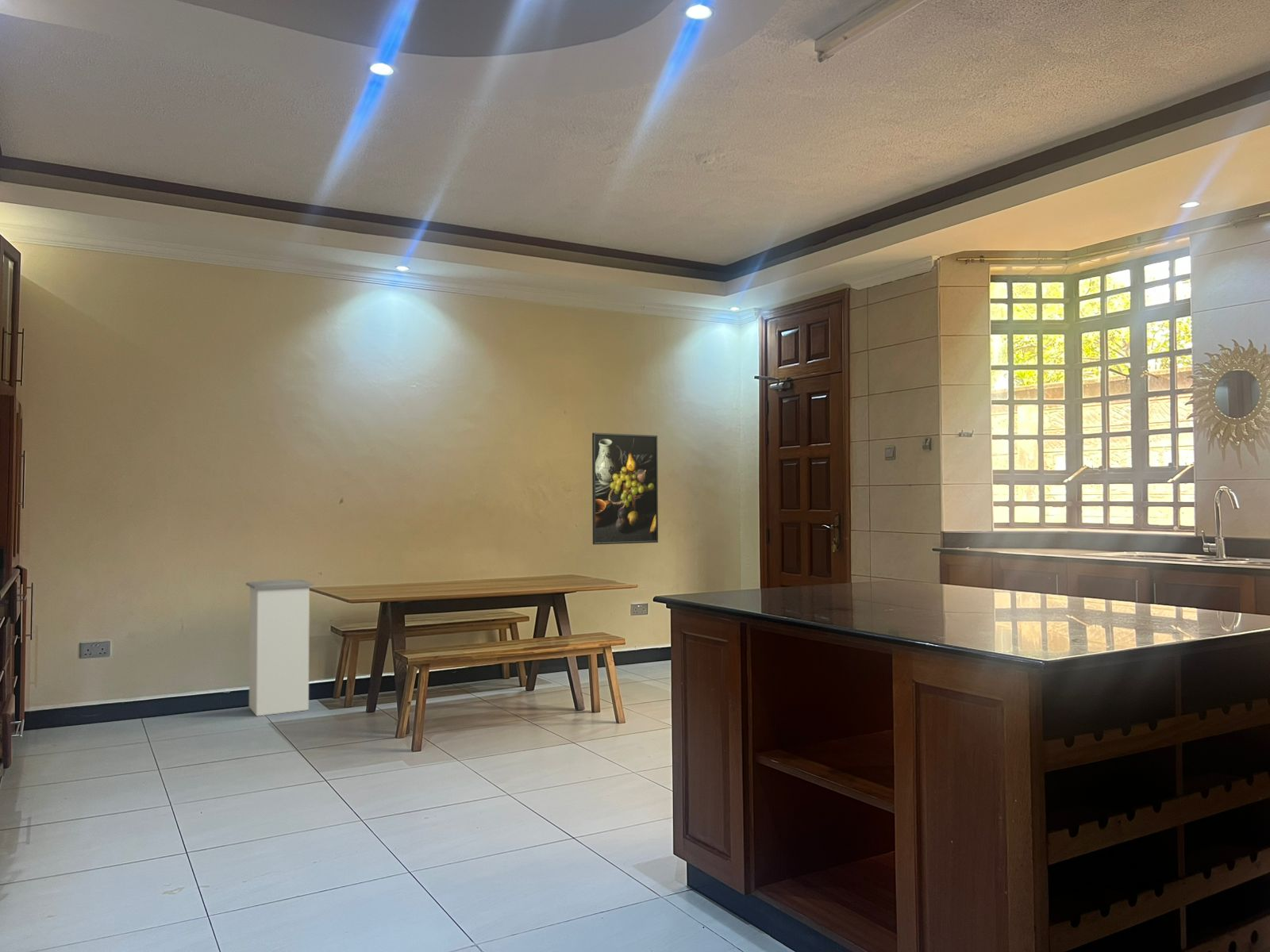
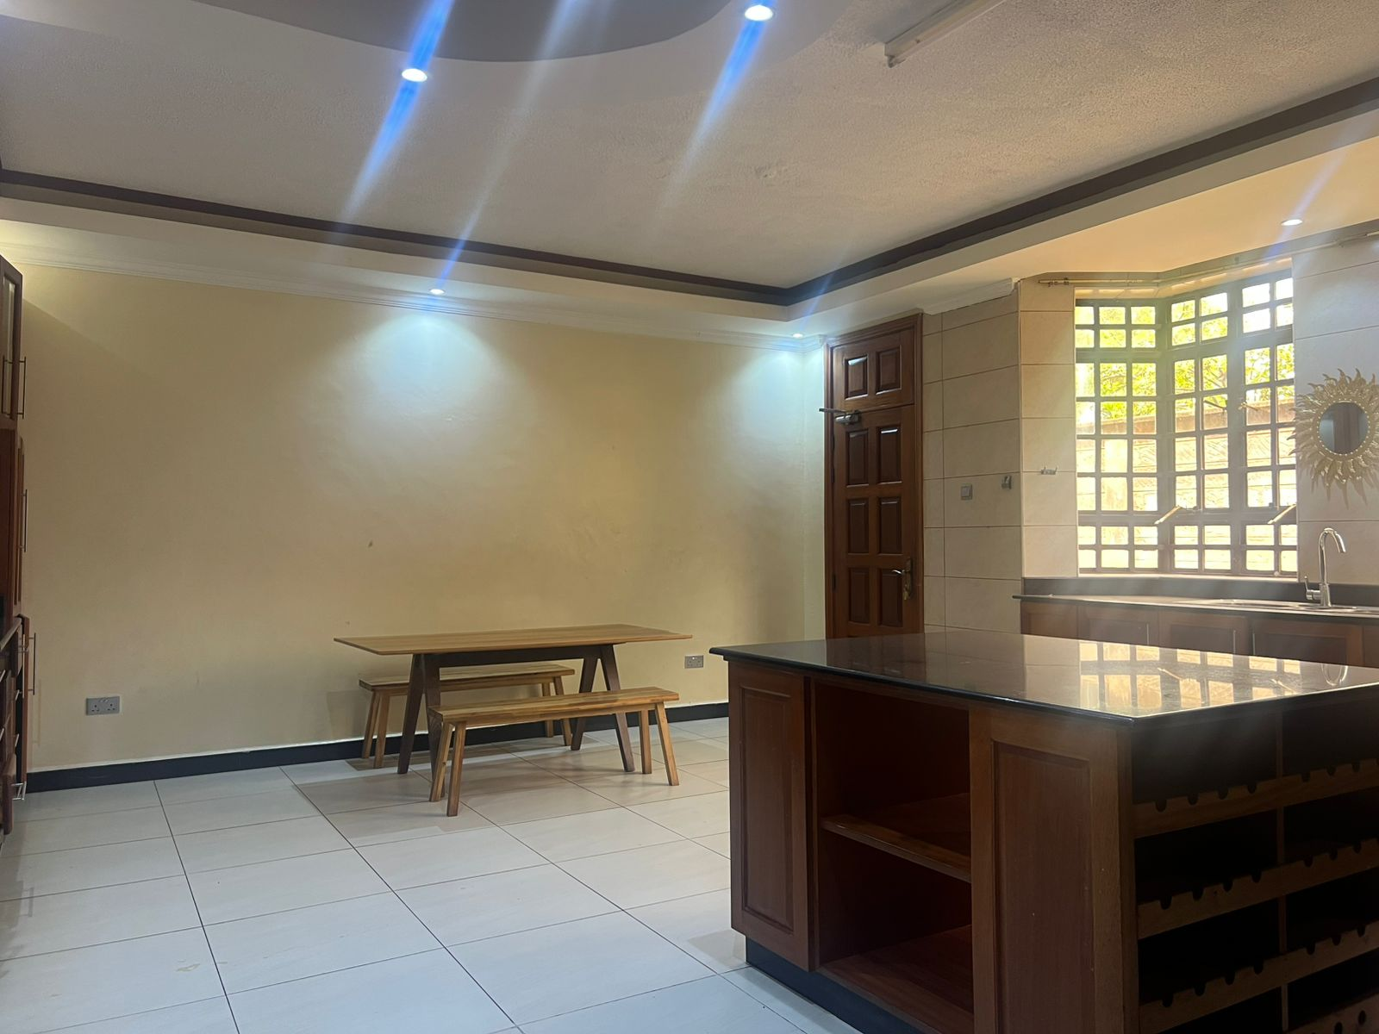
- trash can [245,579,314,717]
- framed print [591,432,659,545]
